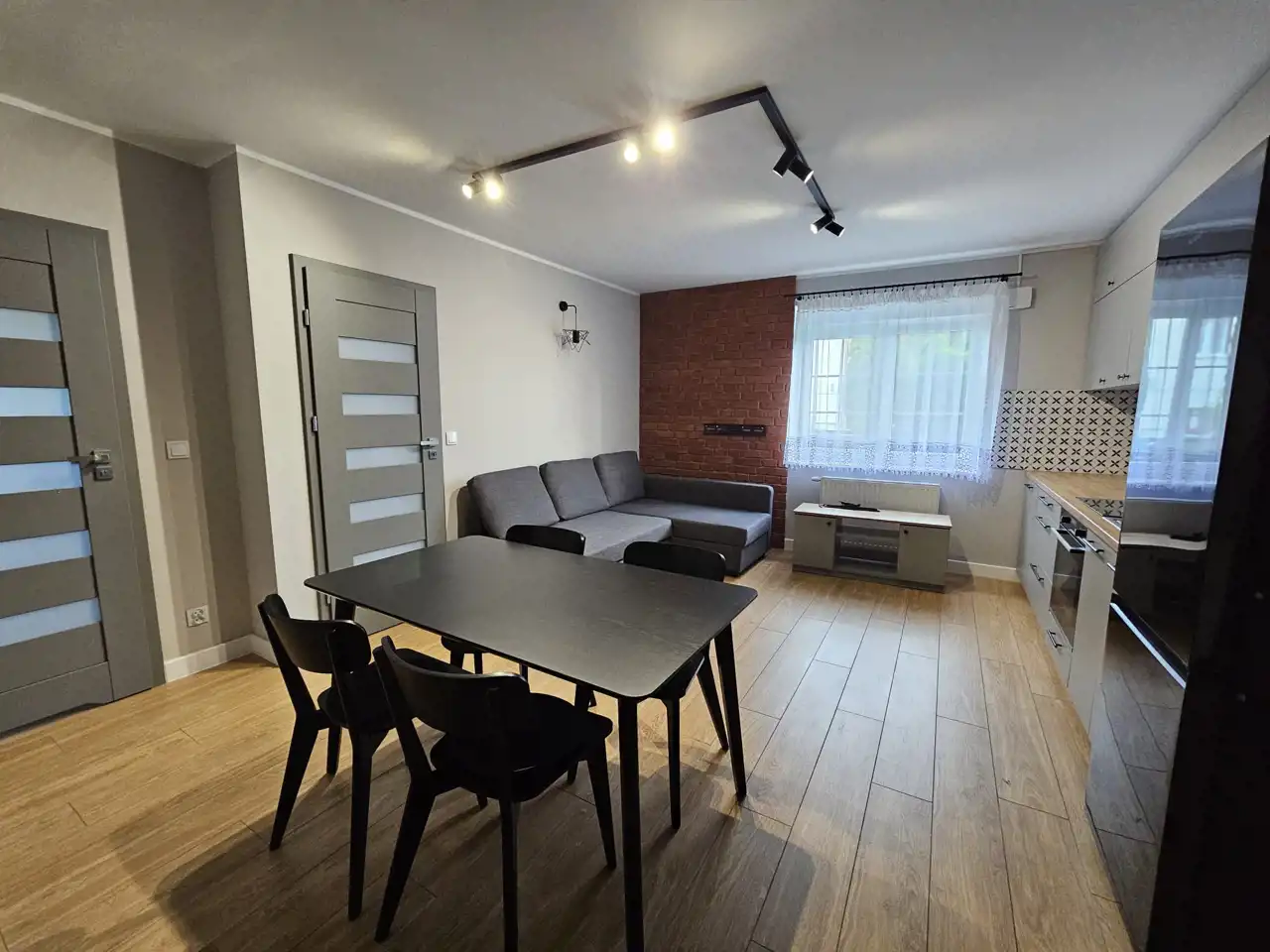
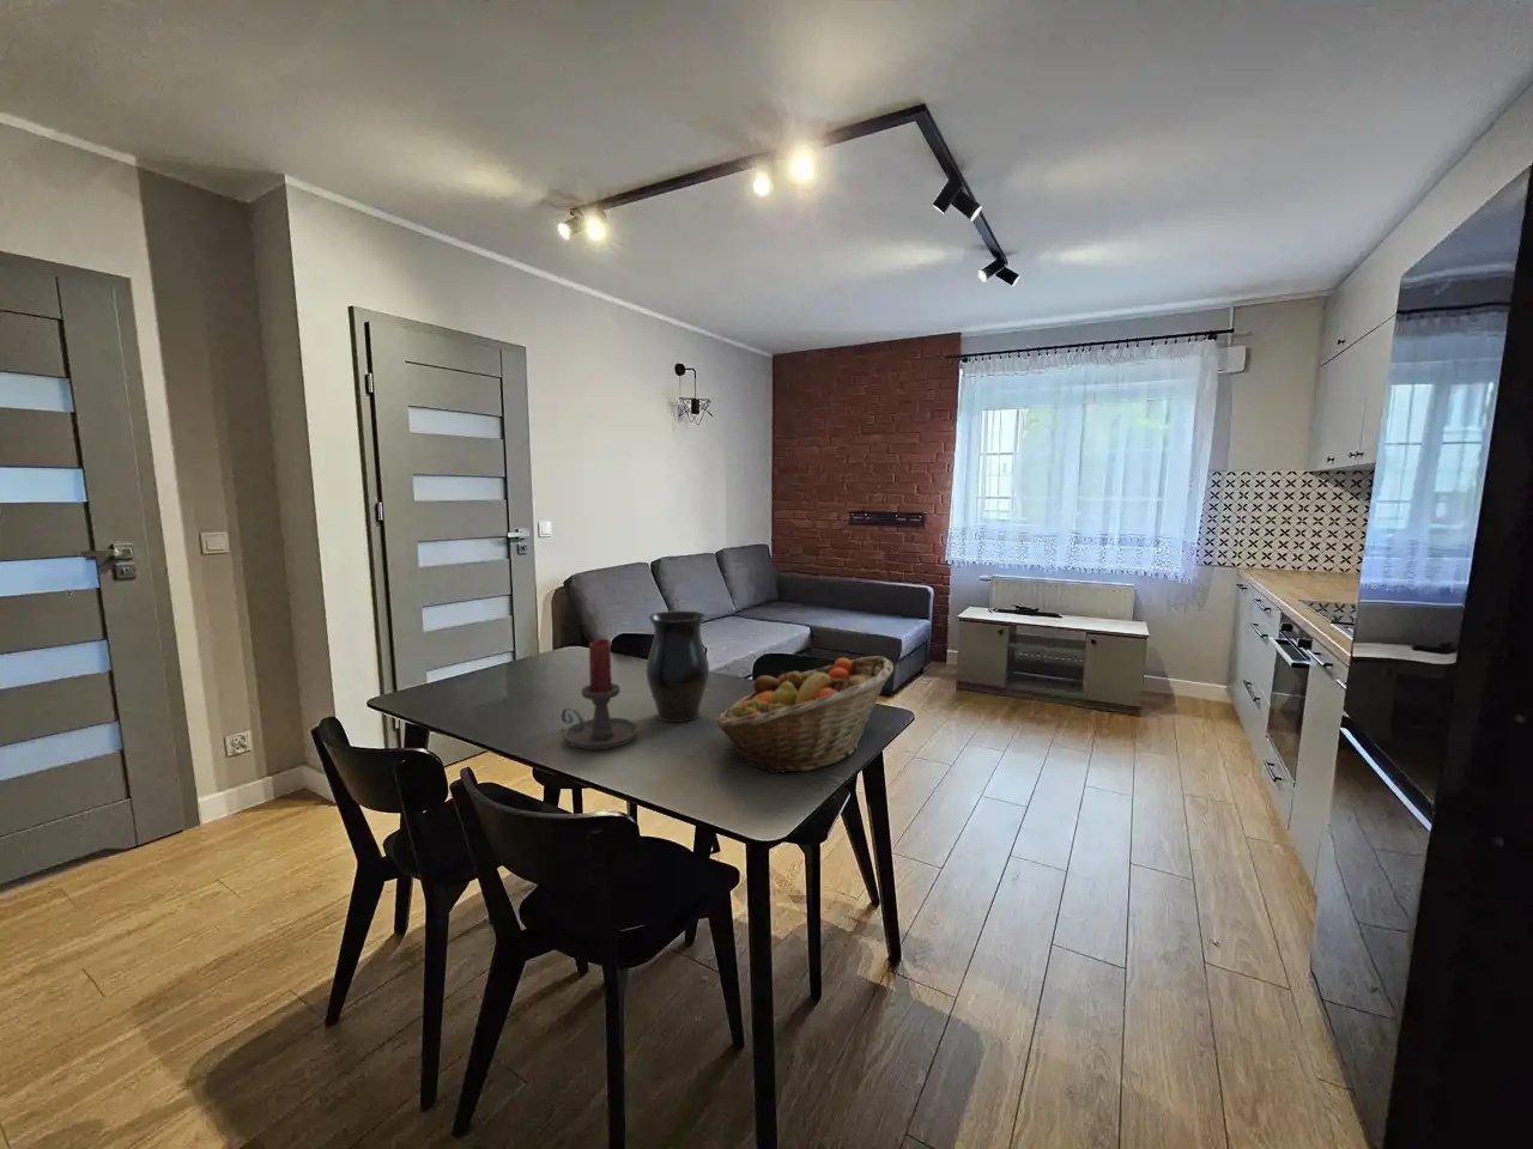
+ vase [646,610,710,723]
+ fruit basket [713,654,894,775]
+ candle holder [560,638,640,751]
